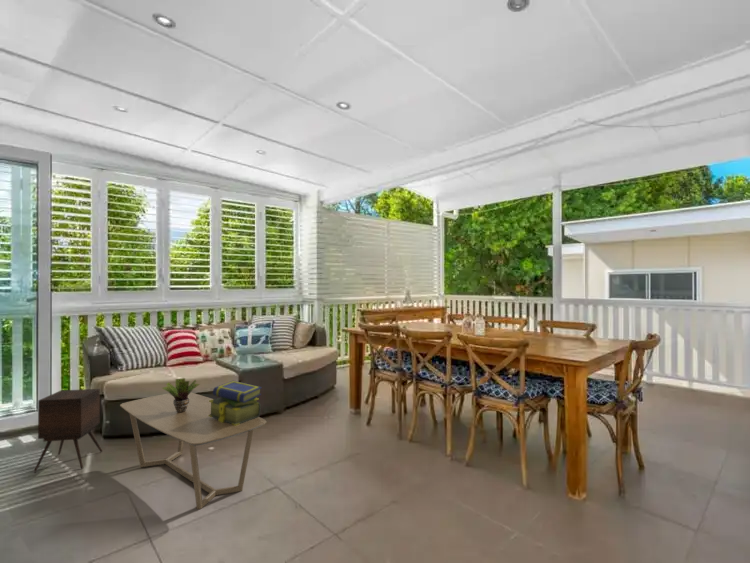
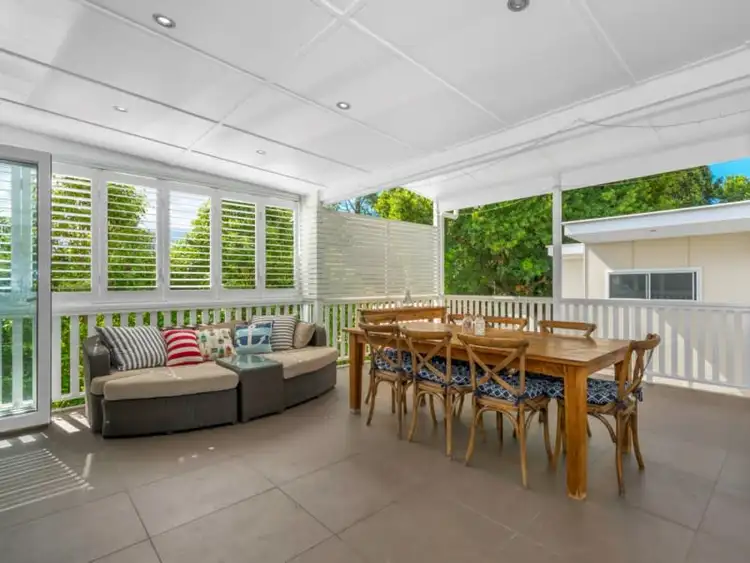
- potted plant [161,377,201,413]
- coffee table [119,392,267,510]
- stack of books [209,380,263,426]
- side table [33,388,103,474]
